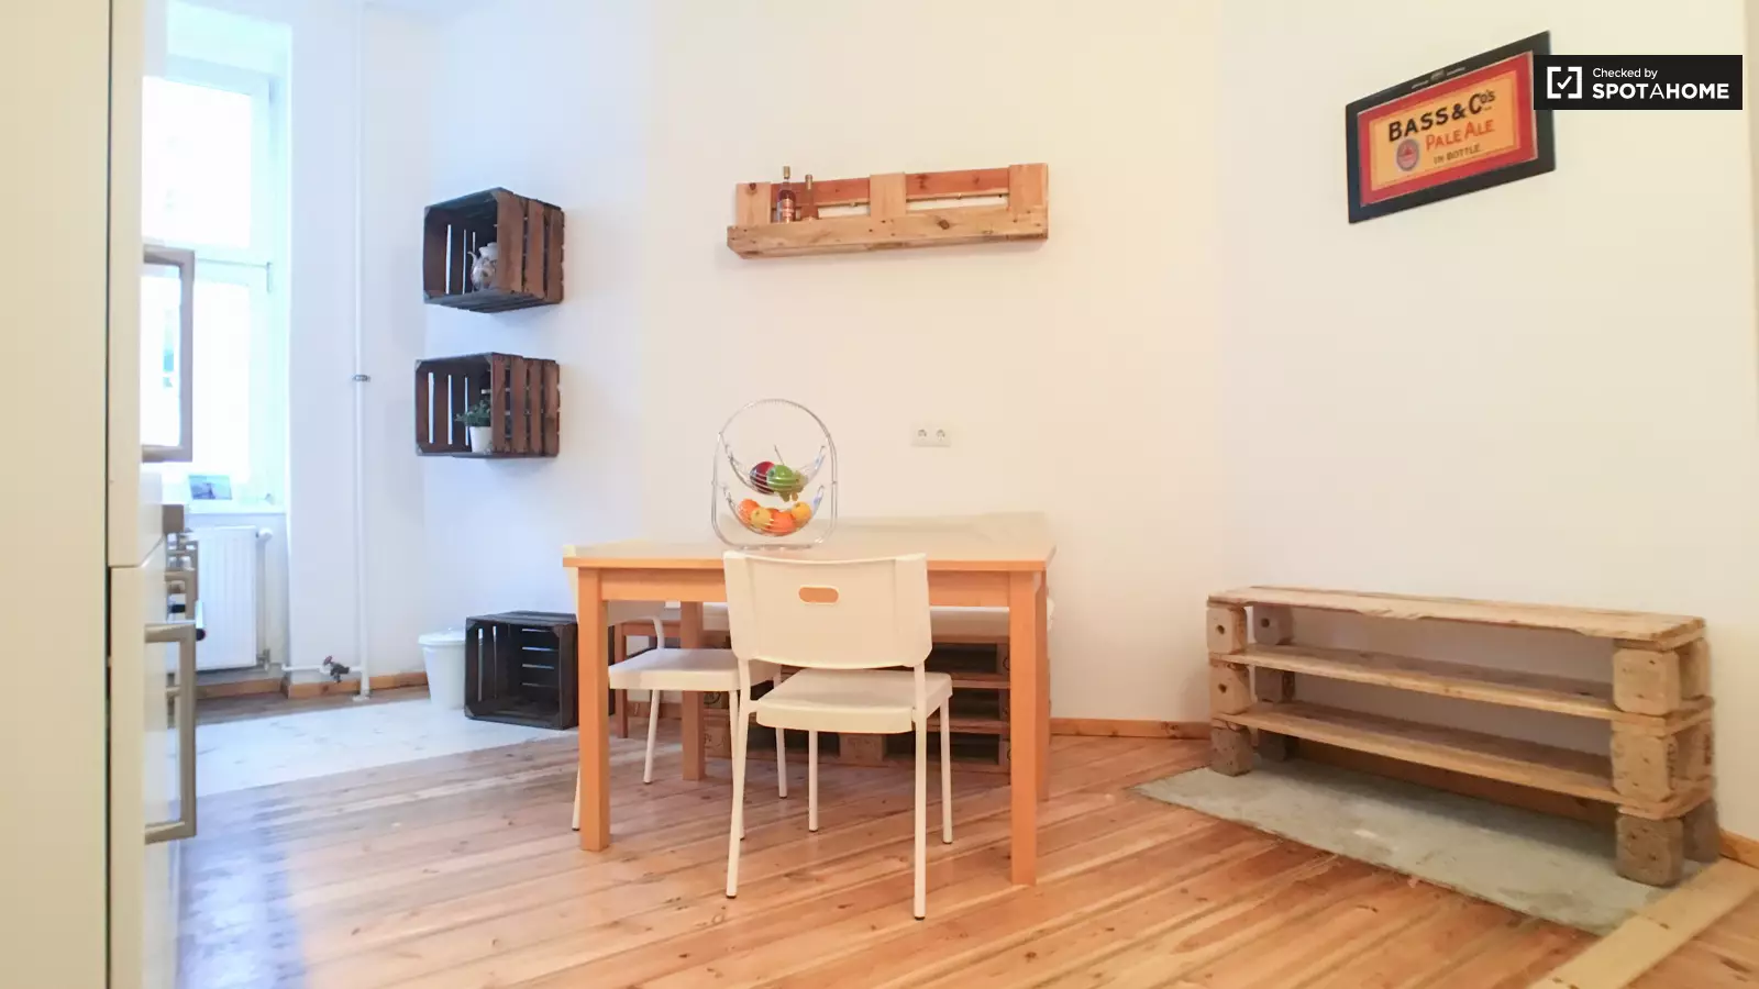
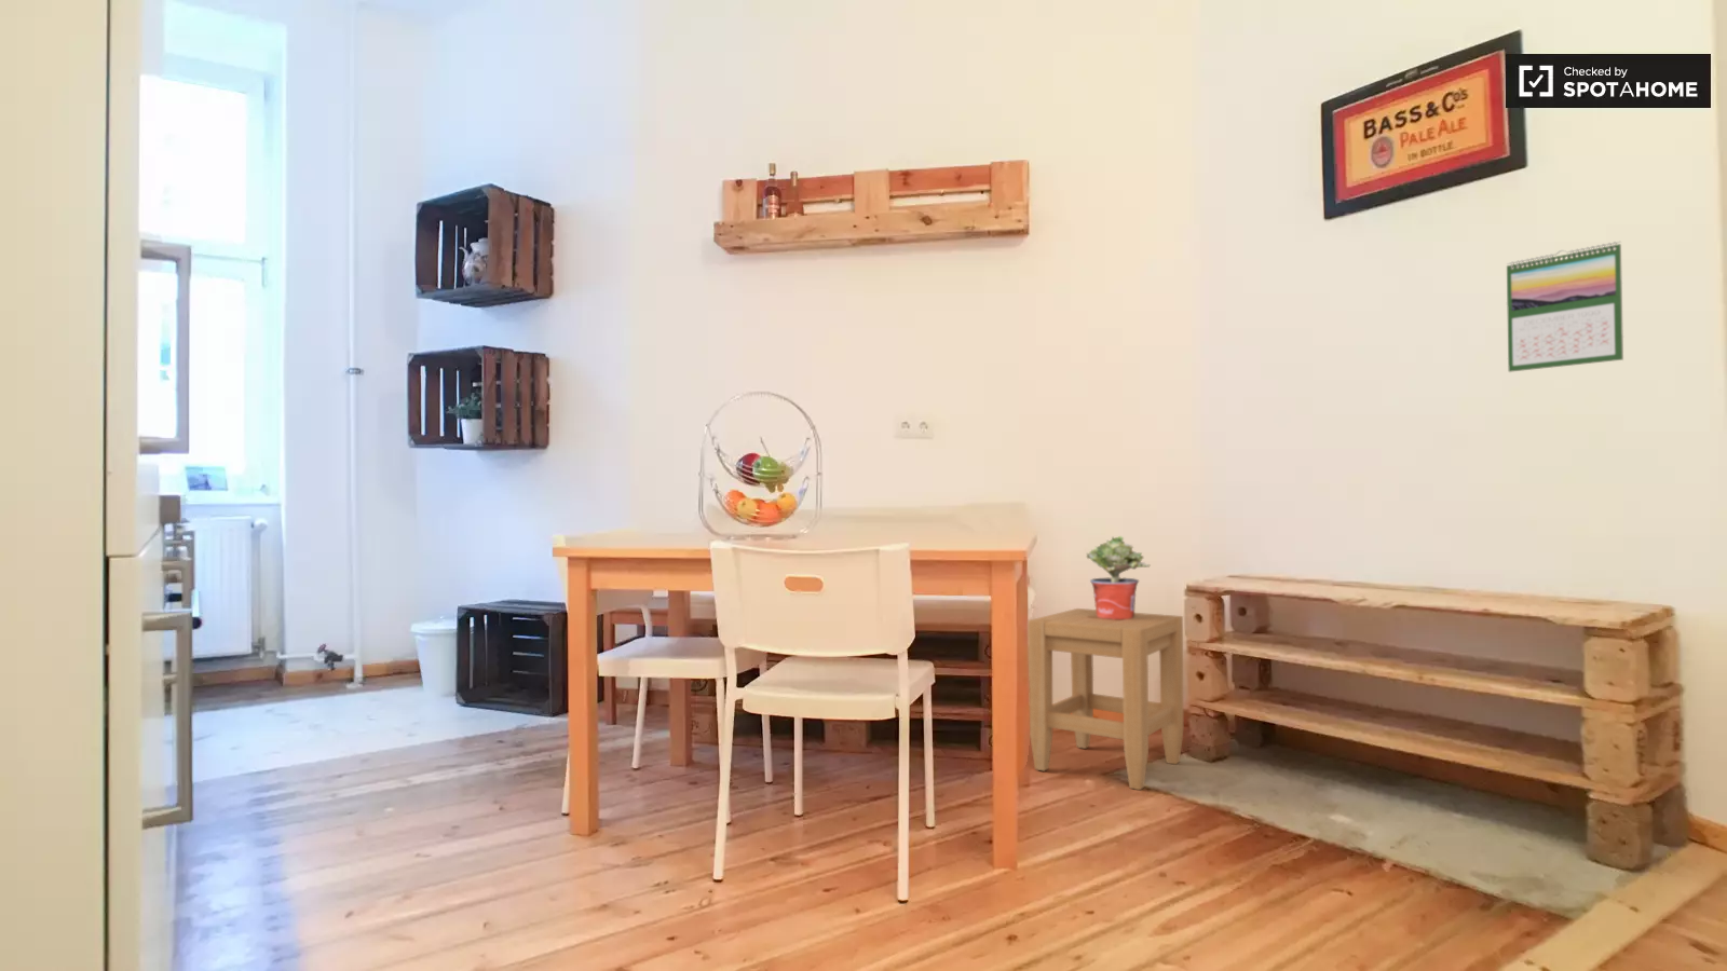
+ calendar [1505,241,1625,373]
+ stool [1026,607,1184,791]
+ potted plant [1085,535,1151,619]
